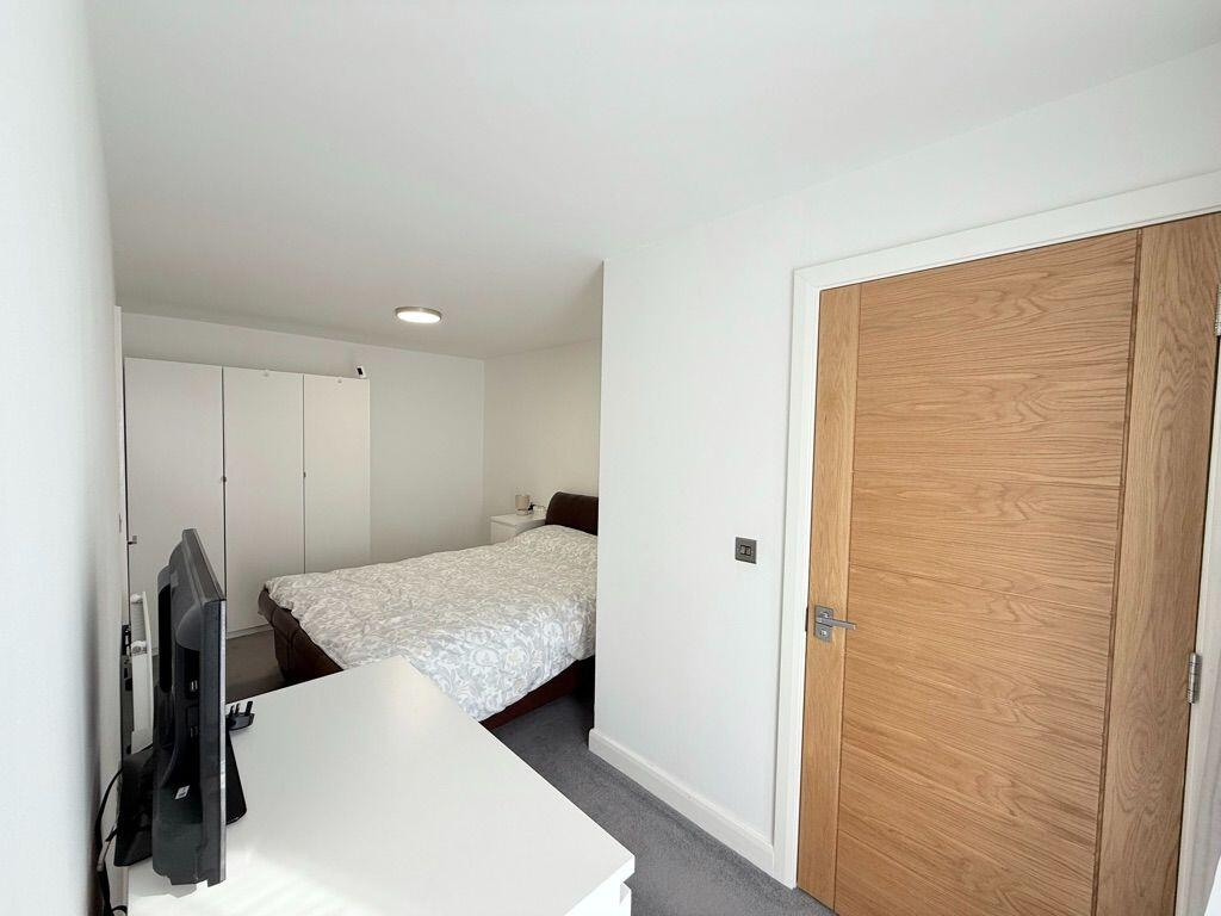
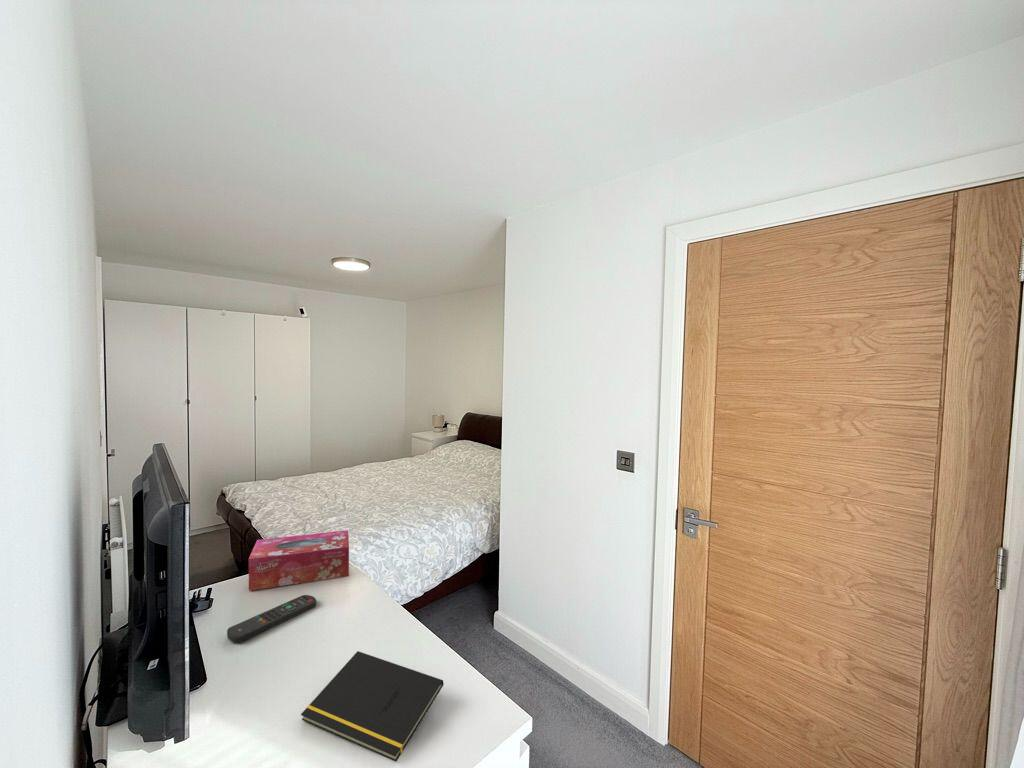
+ remote control [226,594,317,643]
+ tissue box [248,529,350,591]
+ notepad [300,650,444,763]
